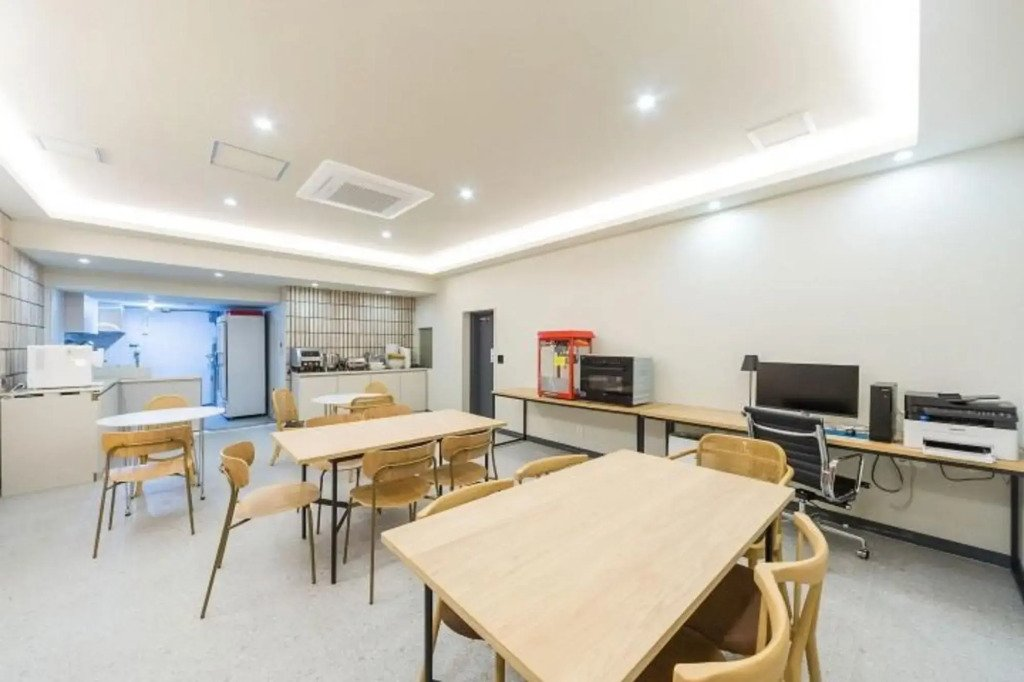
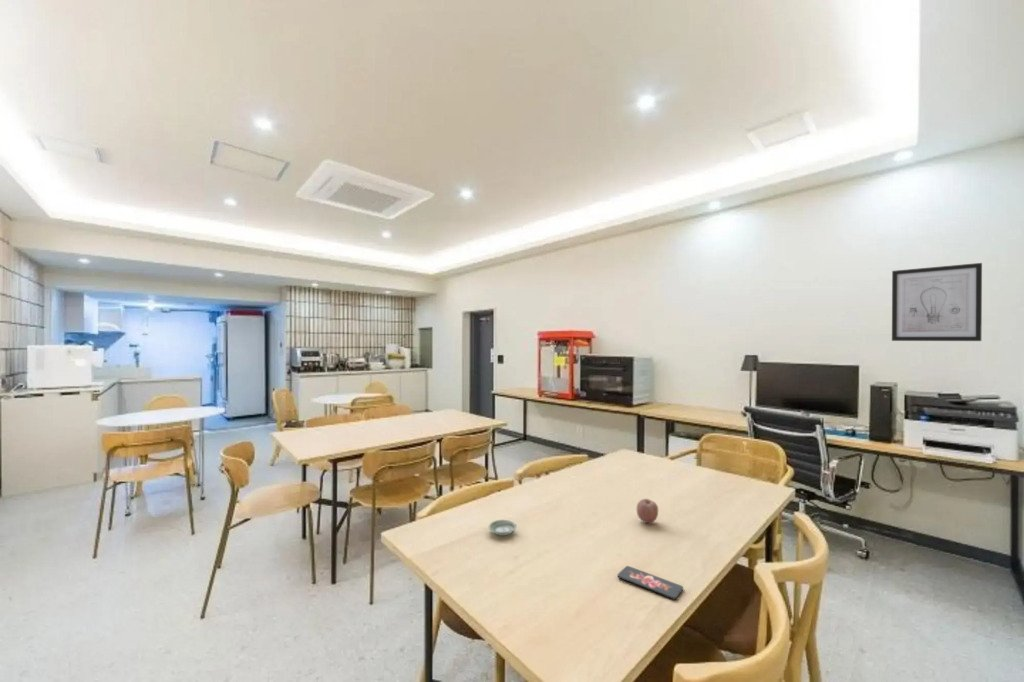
+ saucer [488,519,517,537]
+ smartphone [617,565,684,601]
+ fruit [636,498,659,524]
+ wall art [891,262,983,342]
